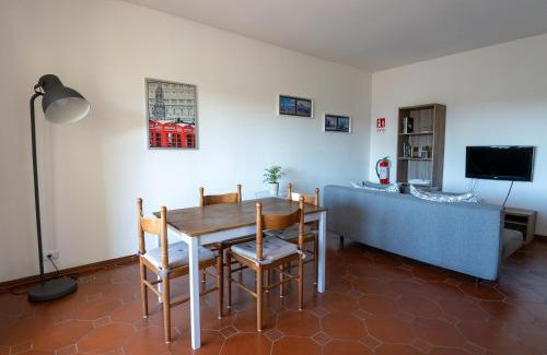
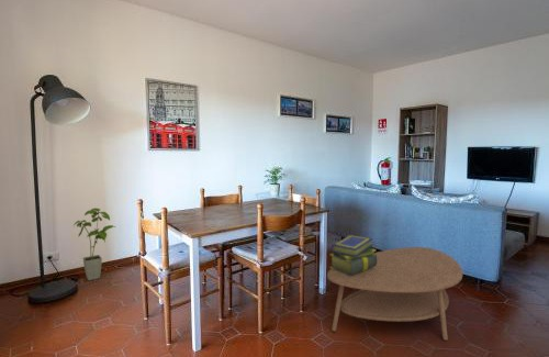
+ stack of books [329,234,377,276]
+ house plant [72,207,116,281]
+ coffee table [326,246,463,342]
